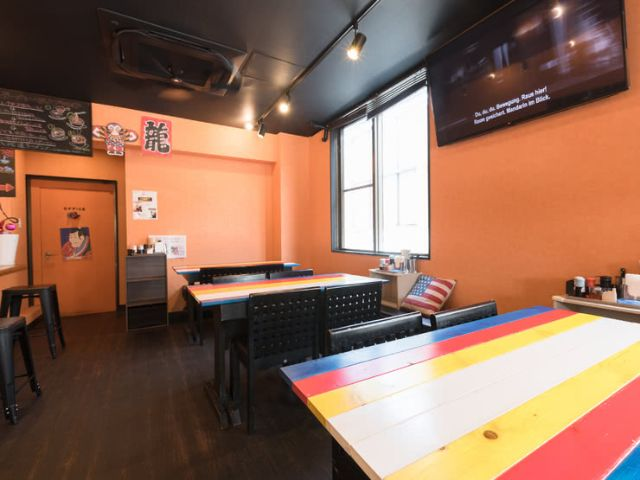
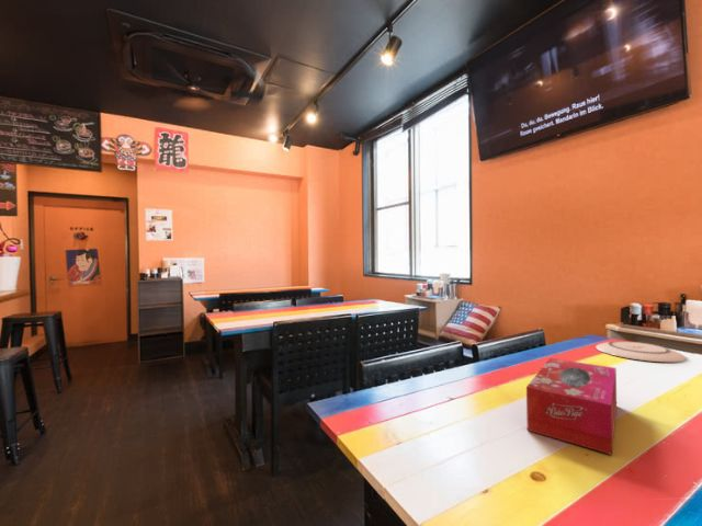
+ tissue box [525,357,618,456]
+ plate [595,340,688,363]
